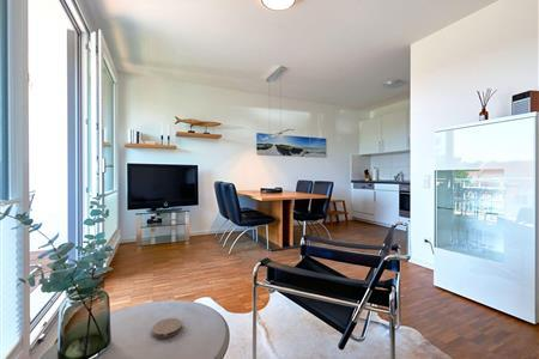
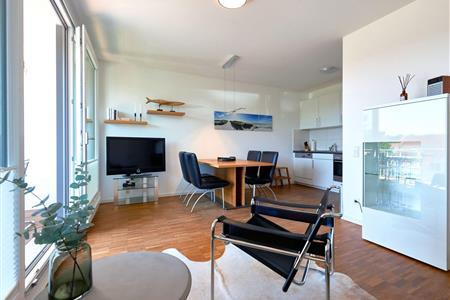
- coaster [151,317,182,339]
